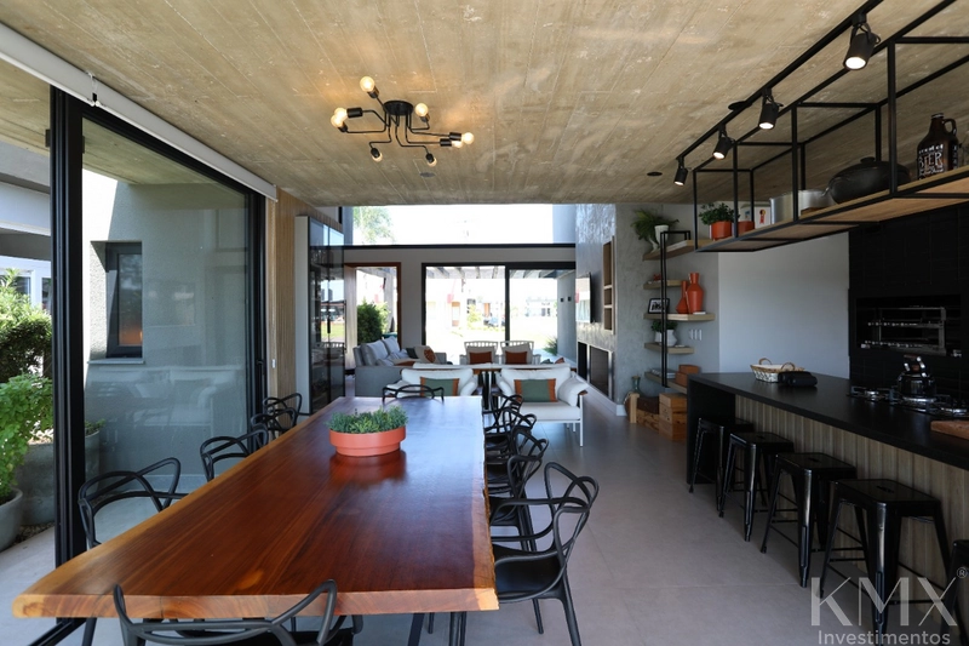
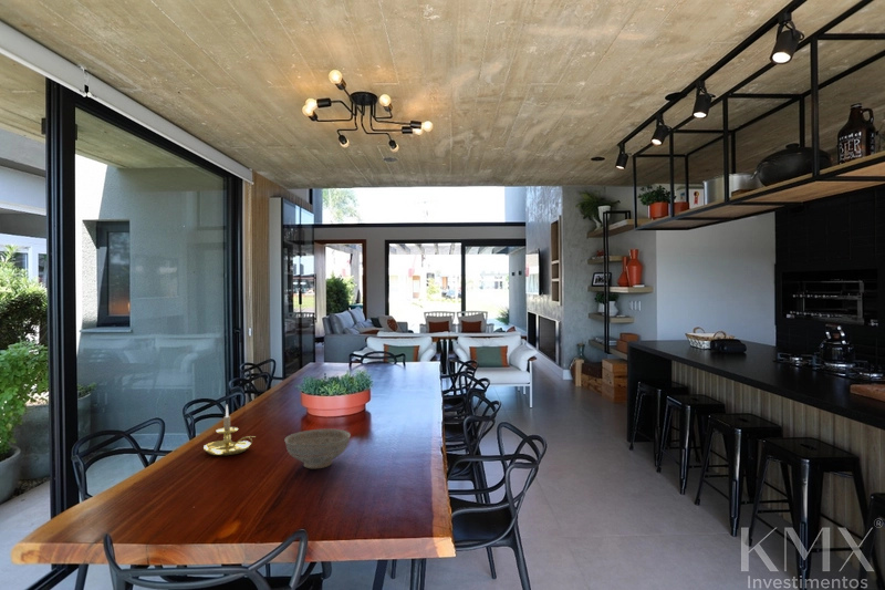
+ candle holder [202,404,257,456]
+ decorative bowl [283,428,352,469]
